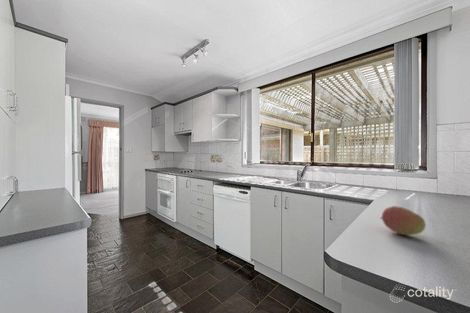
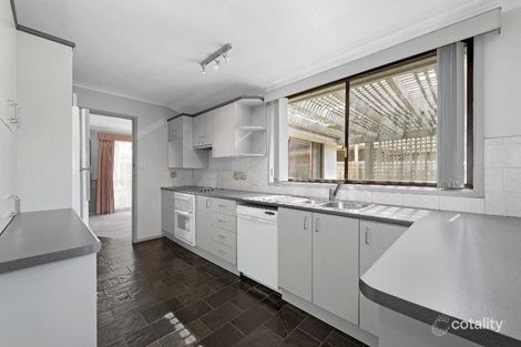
- fruit [379,205,427,236]
